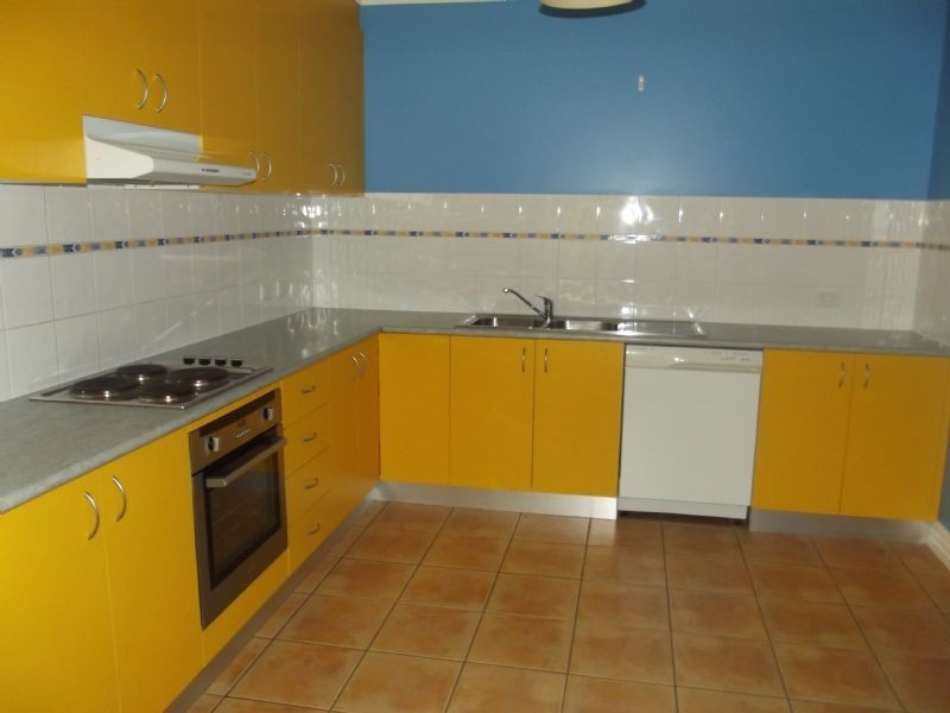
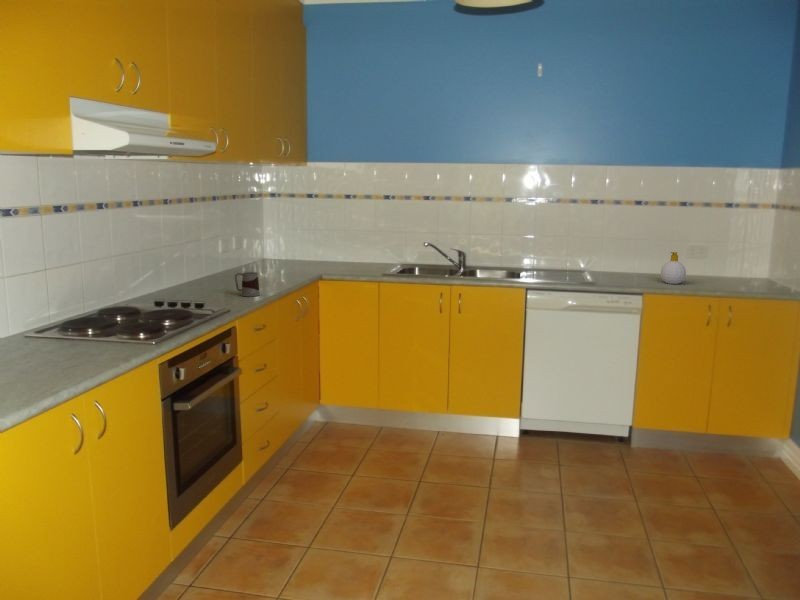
+ soap bottle [660,251,687,285]
+ mug [234,271,261,297]
